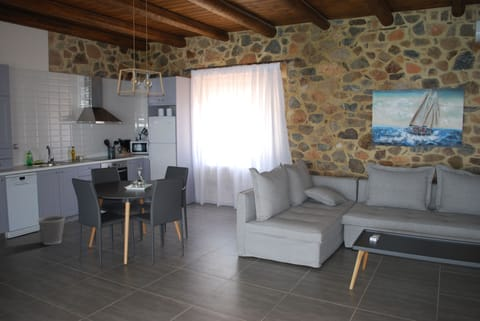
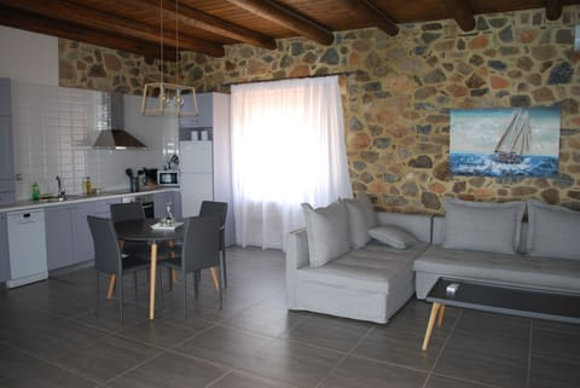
- wastebasket [37,215,66,246]
